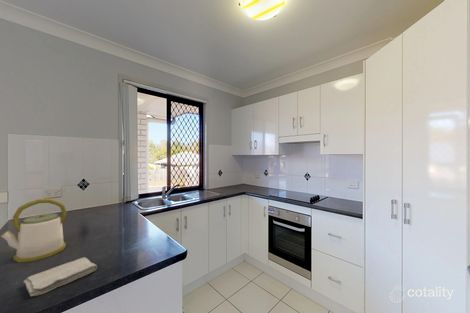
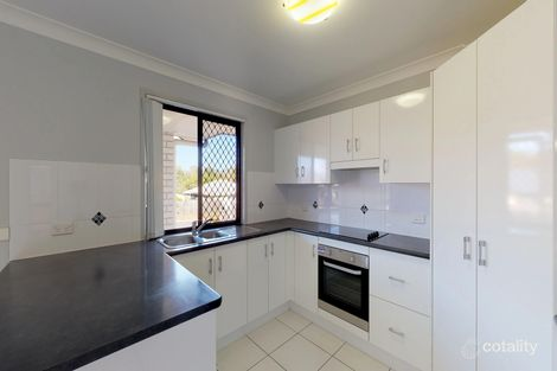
- washcloth [23,257,98,297]
- kettle [0,198,68,263]
